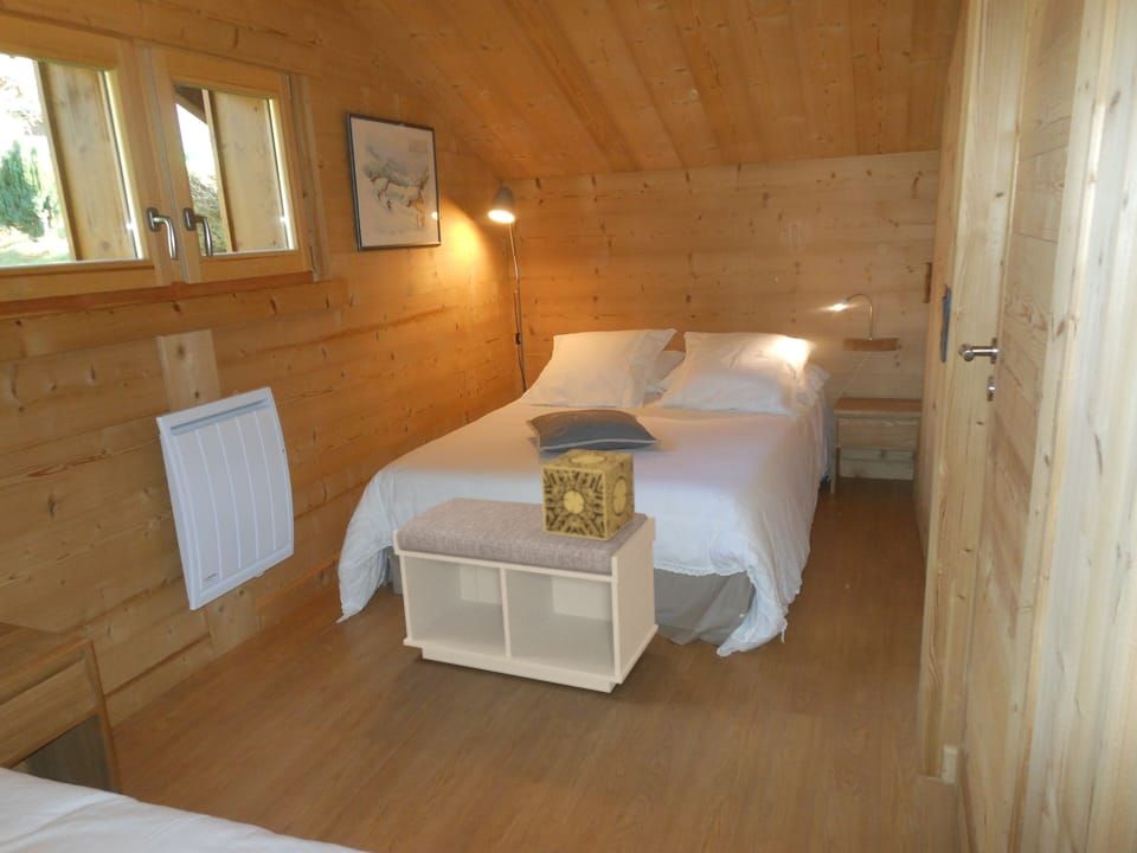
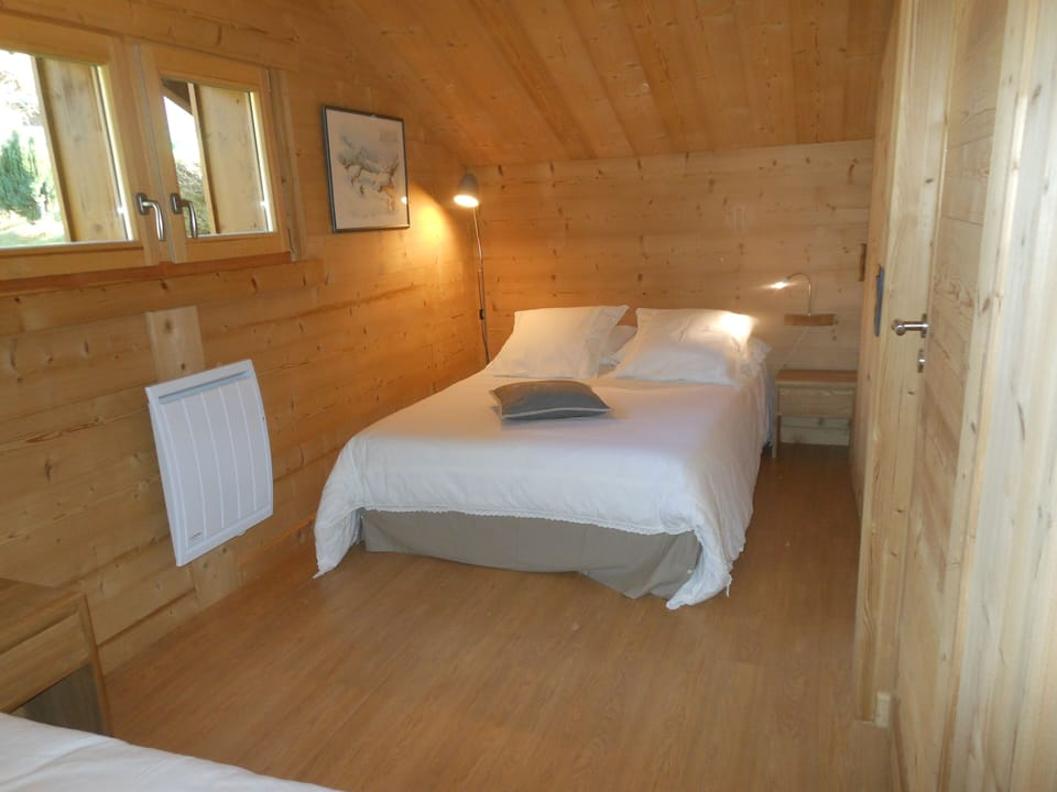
- bench [392,496,660,694]
- decorative box [539,448,636,540]
